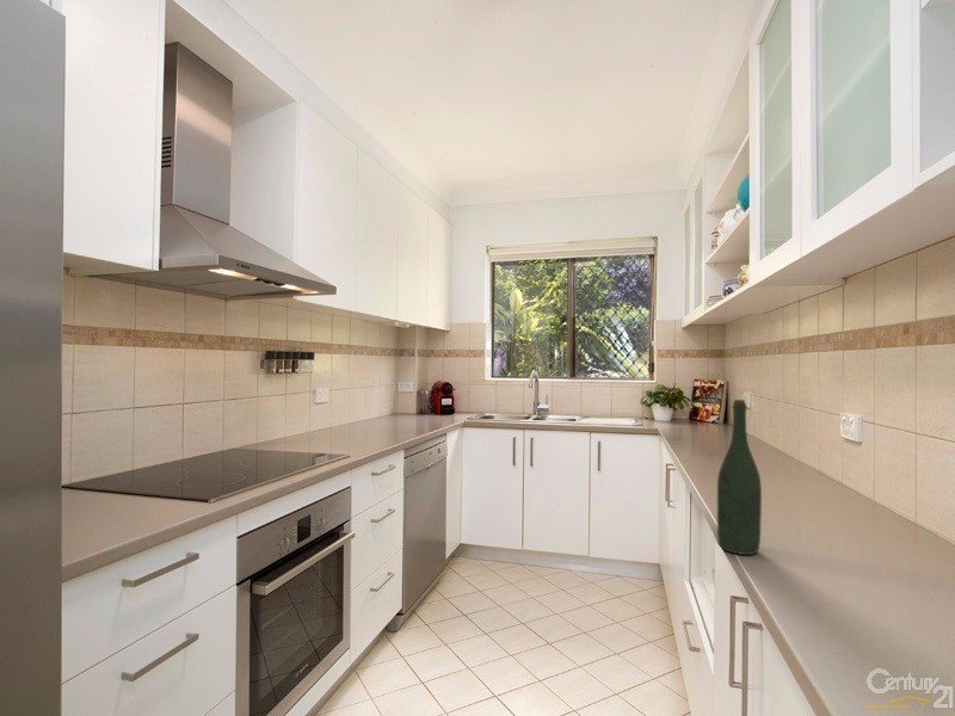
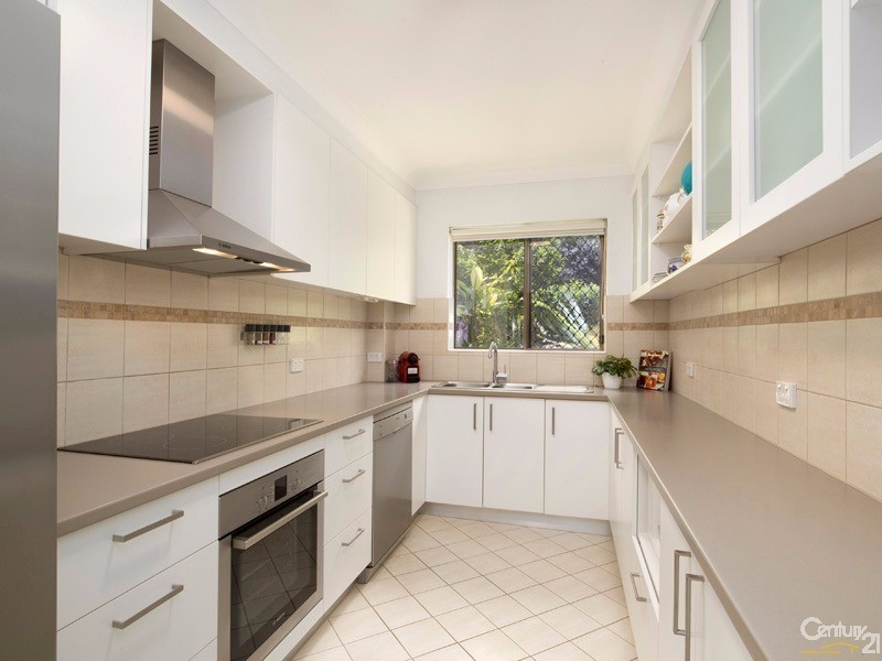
- bottle [716,399,763,556]
